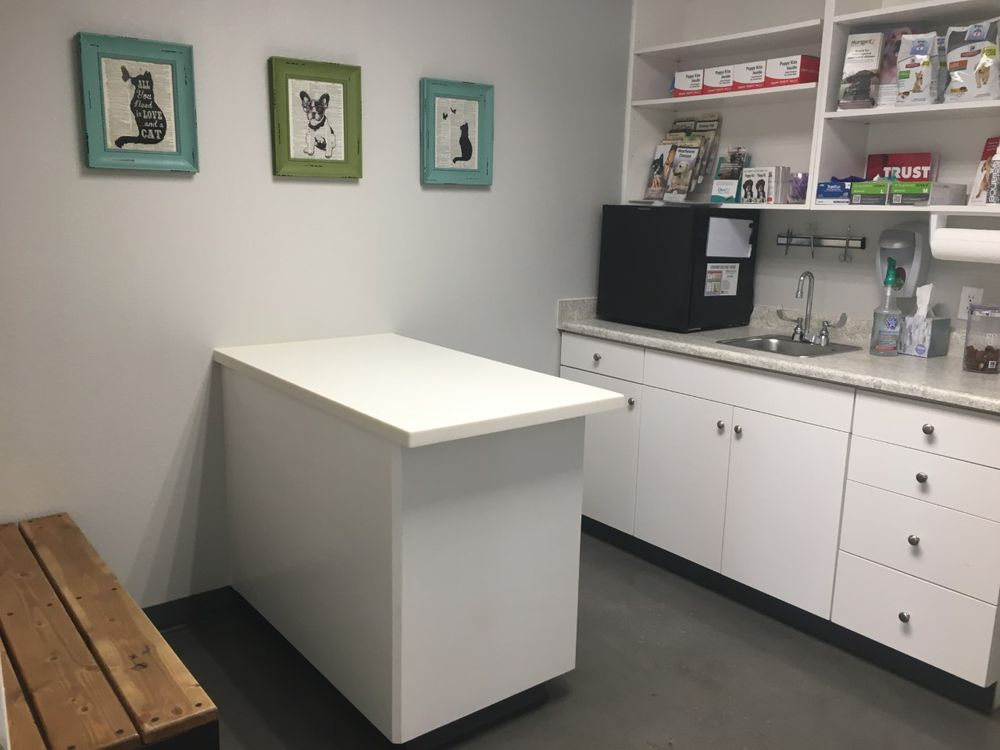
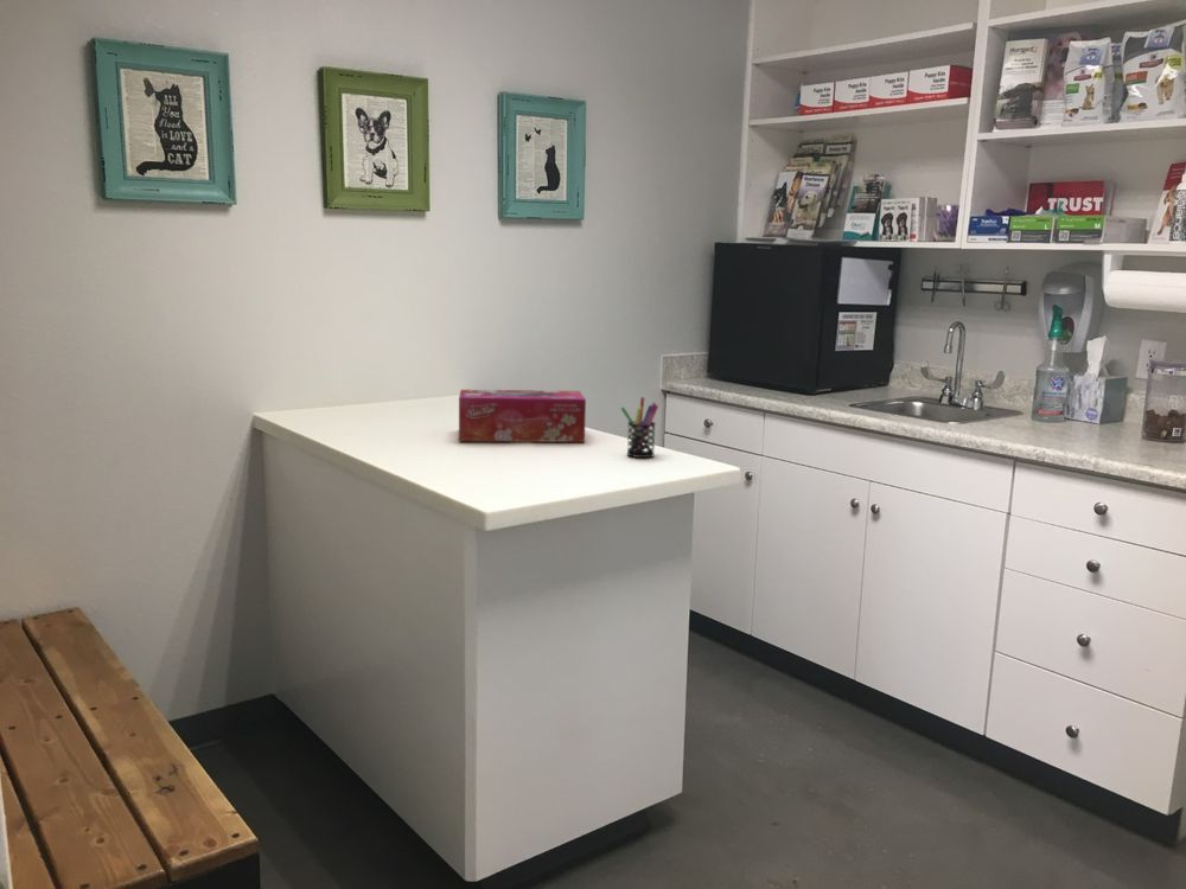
+ tissue box [458,389,587,443]
+ pen holder [620,396,659,459]
